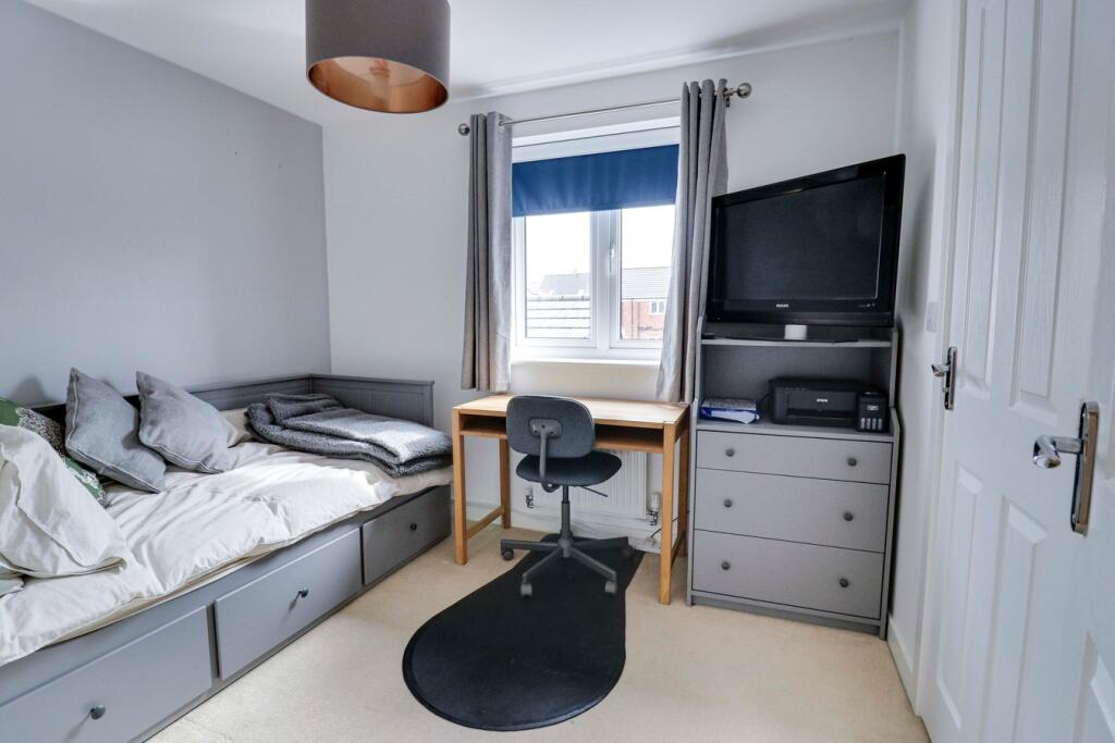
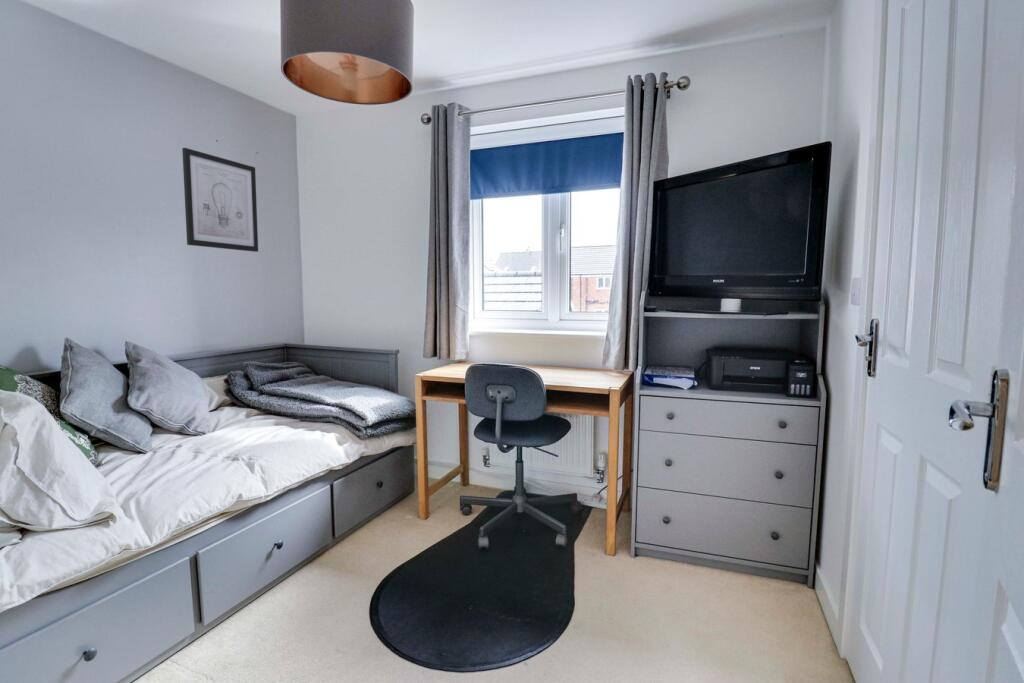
+ wall art [181,147,259,253]
